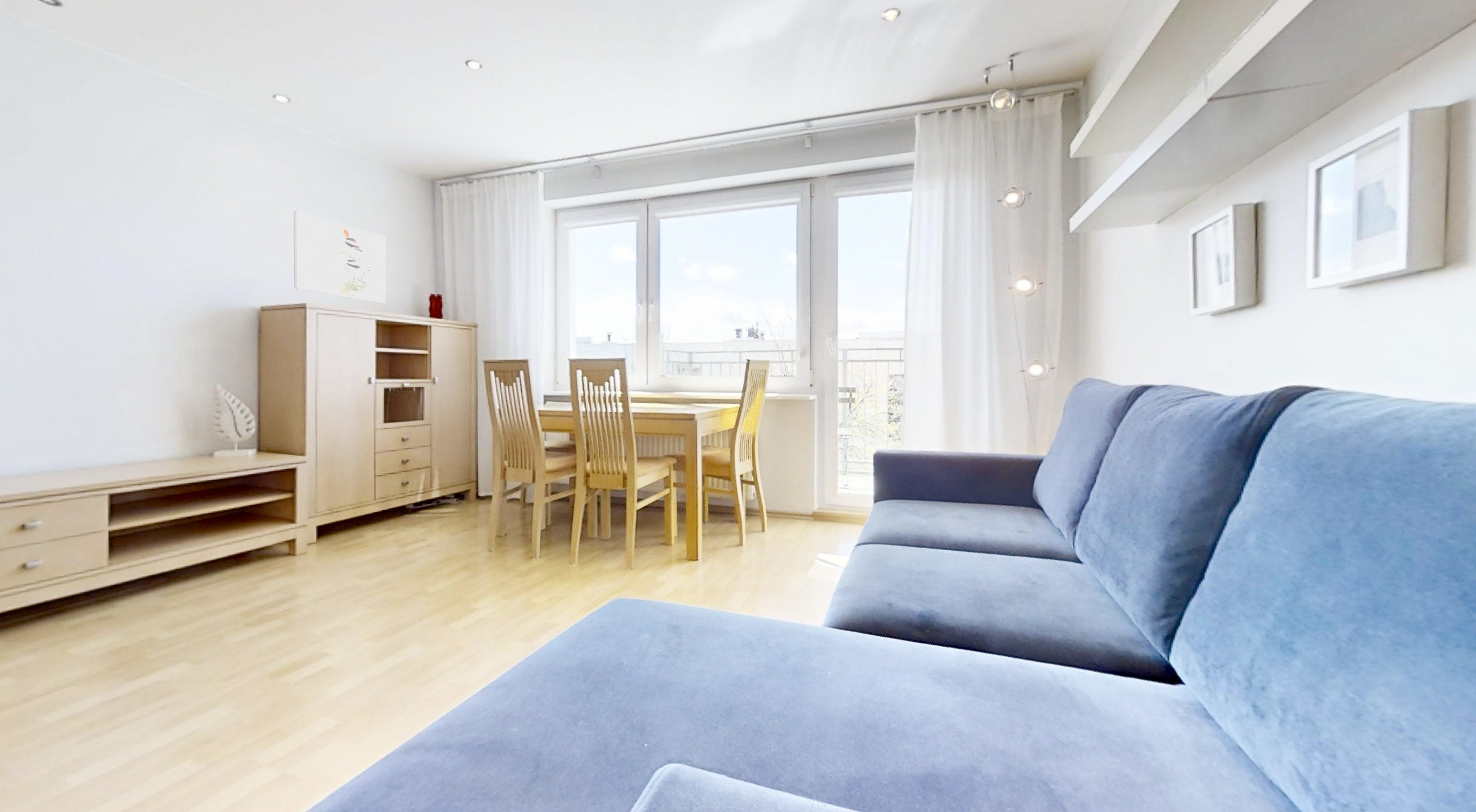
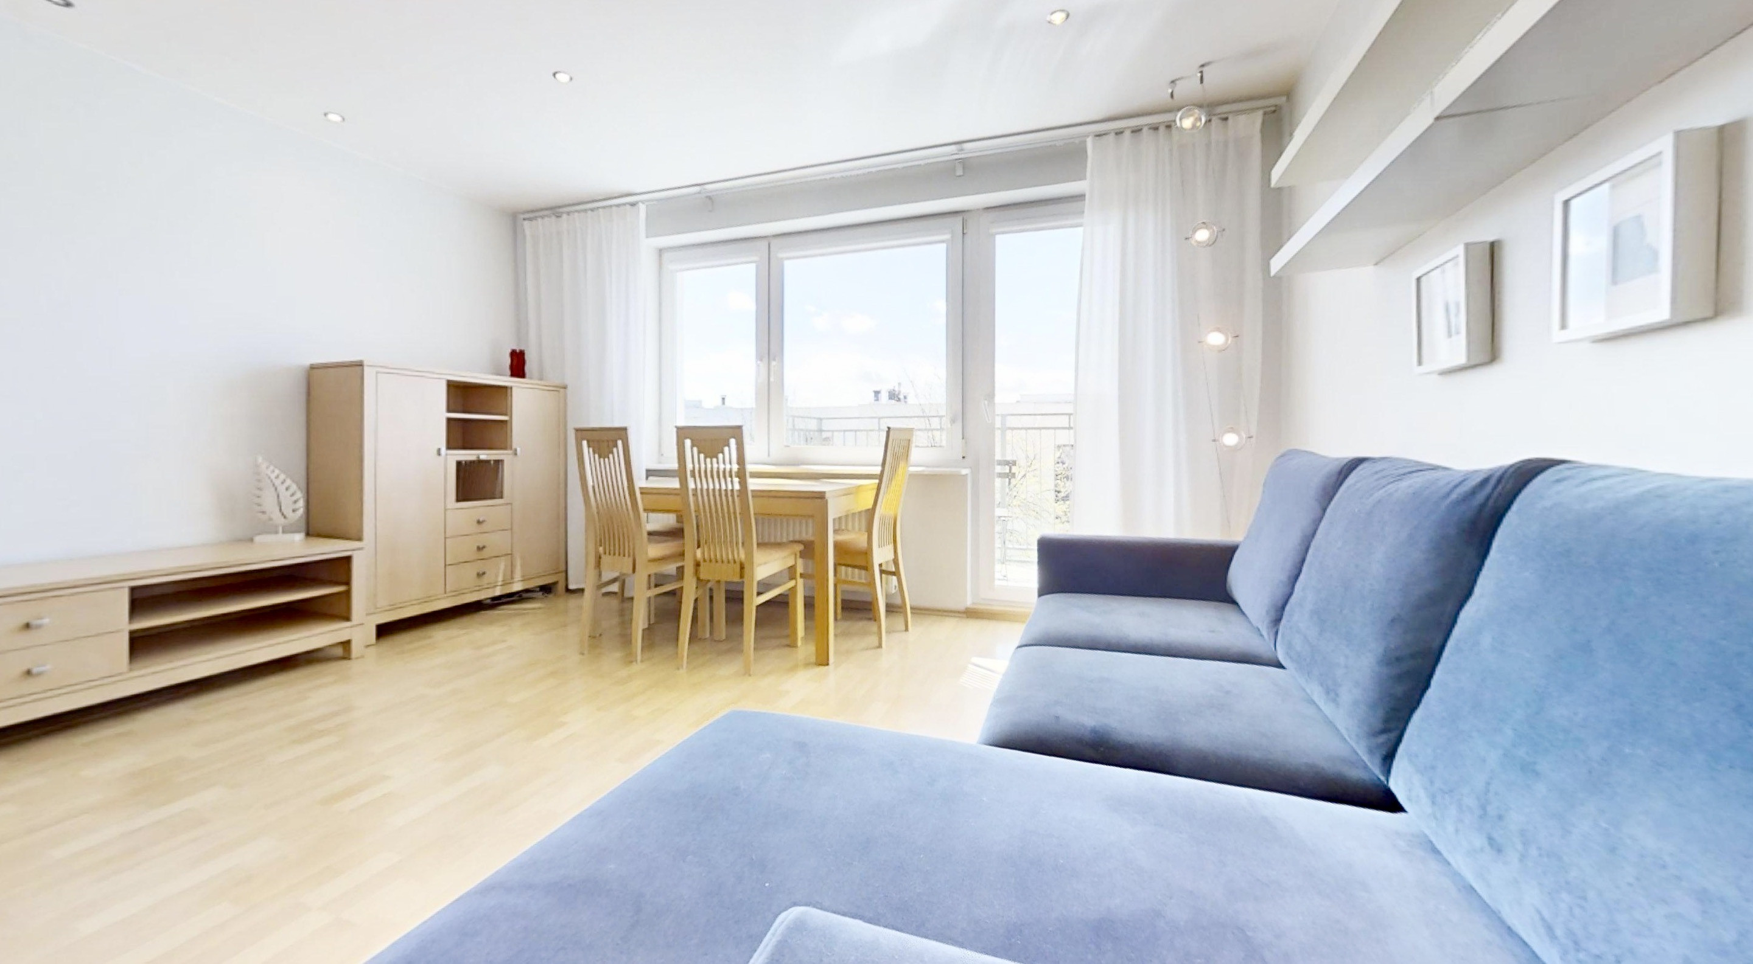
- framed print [293,211,386,304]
